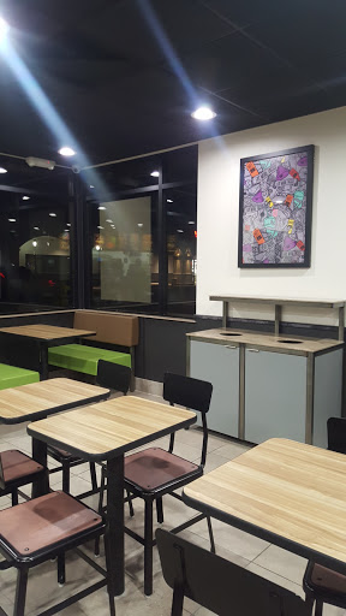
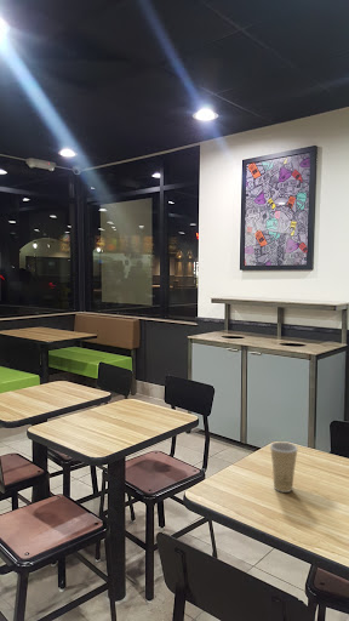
+ paper cup [269,440,299,494]
